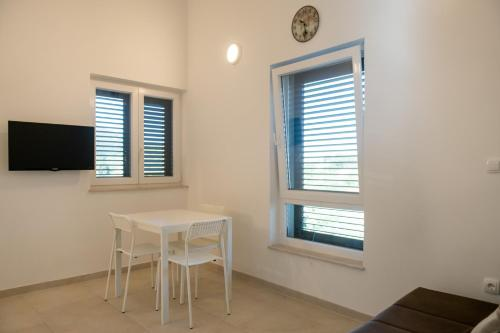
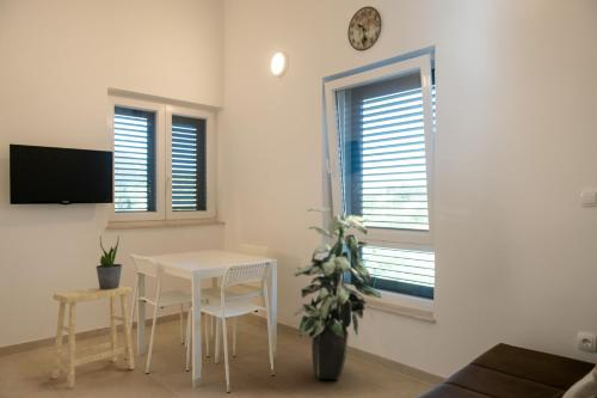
+ potted plant [96,235,123,289]
+ indoor plant [293,206,383,381]
+ stool [50,284,135,390]
